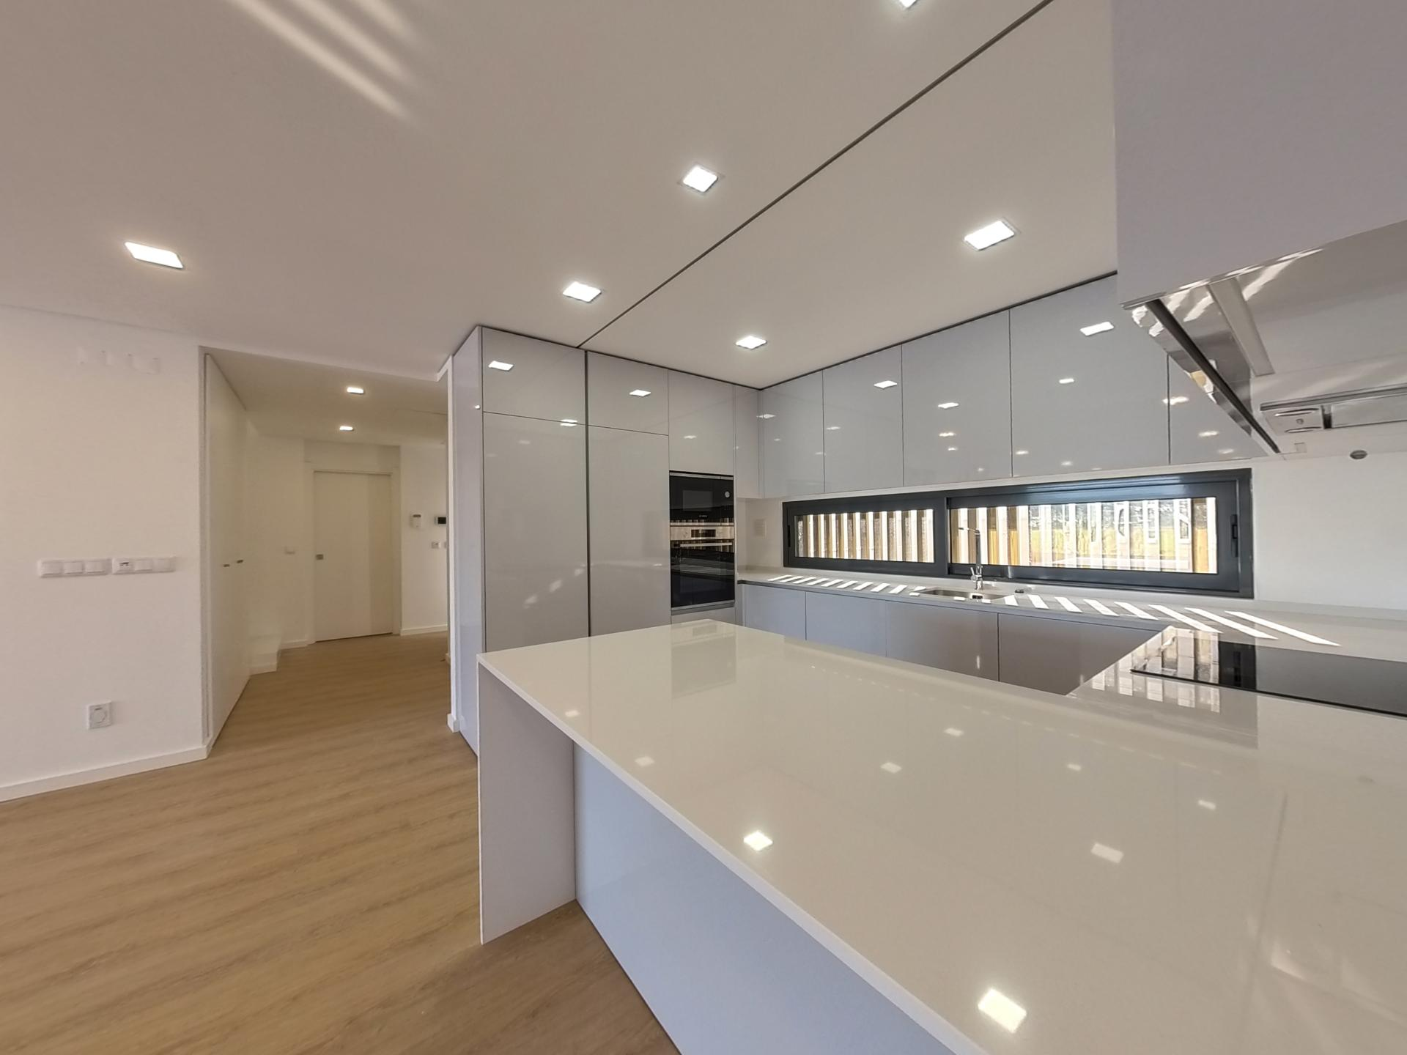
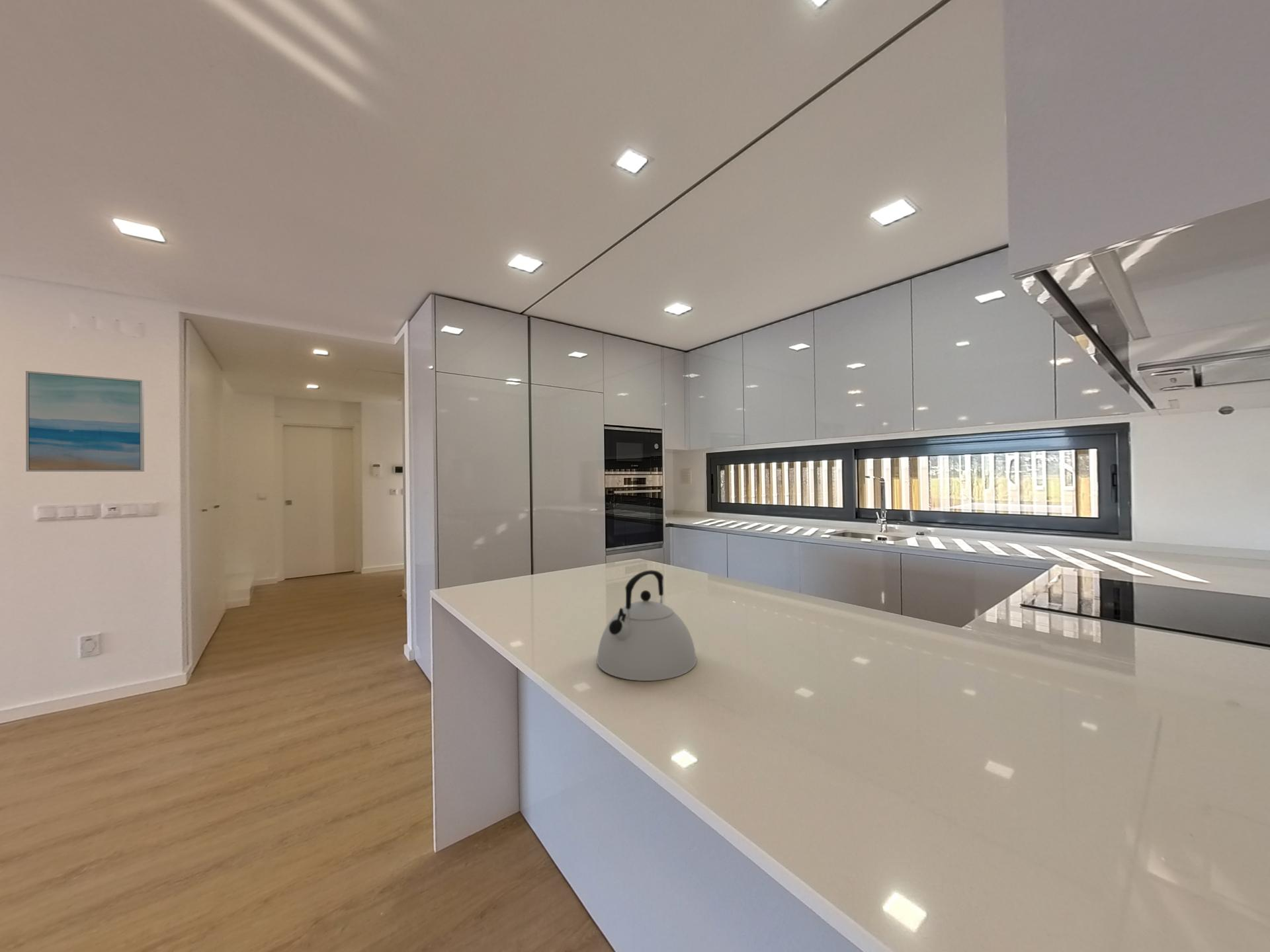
+ kettle [596,569,697,682]
+ wall art [25,370,145,472]
